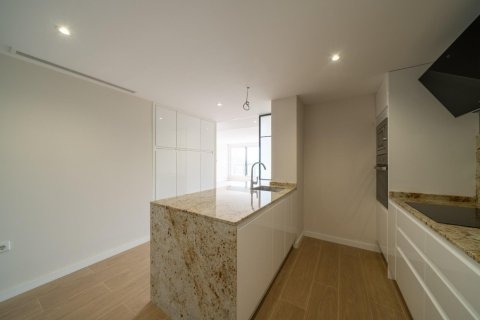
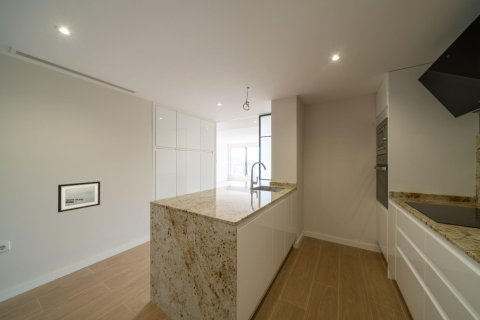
+ wall art [57,180,101,214]
